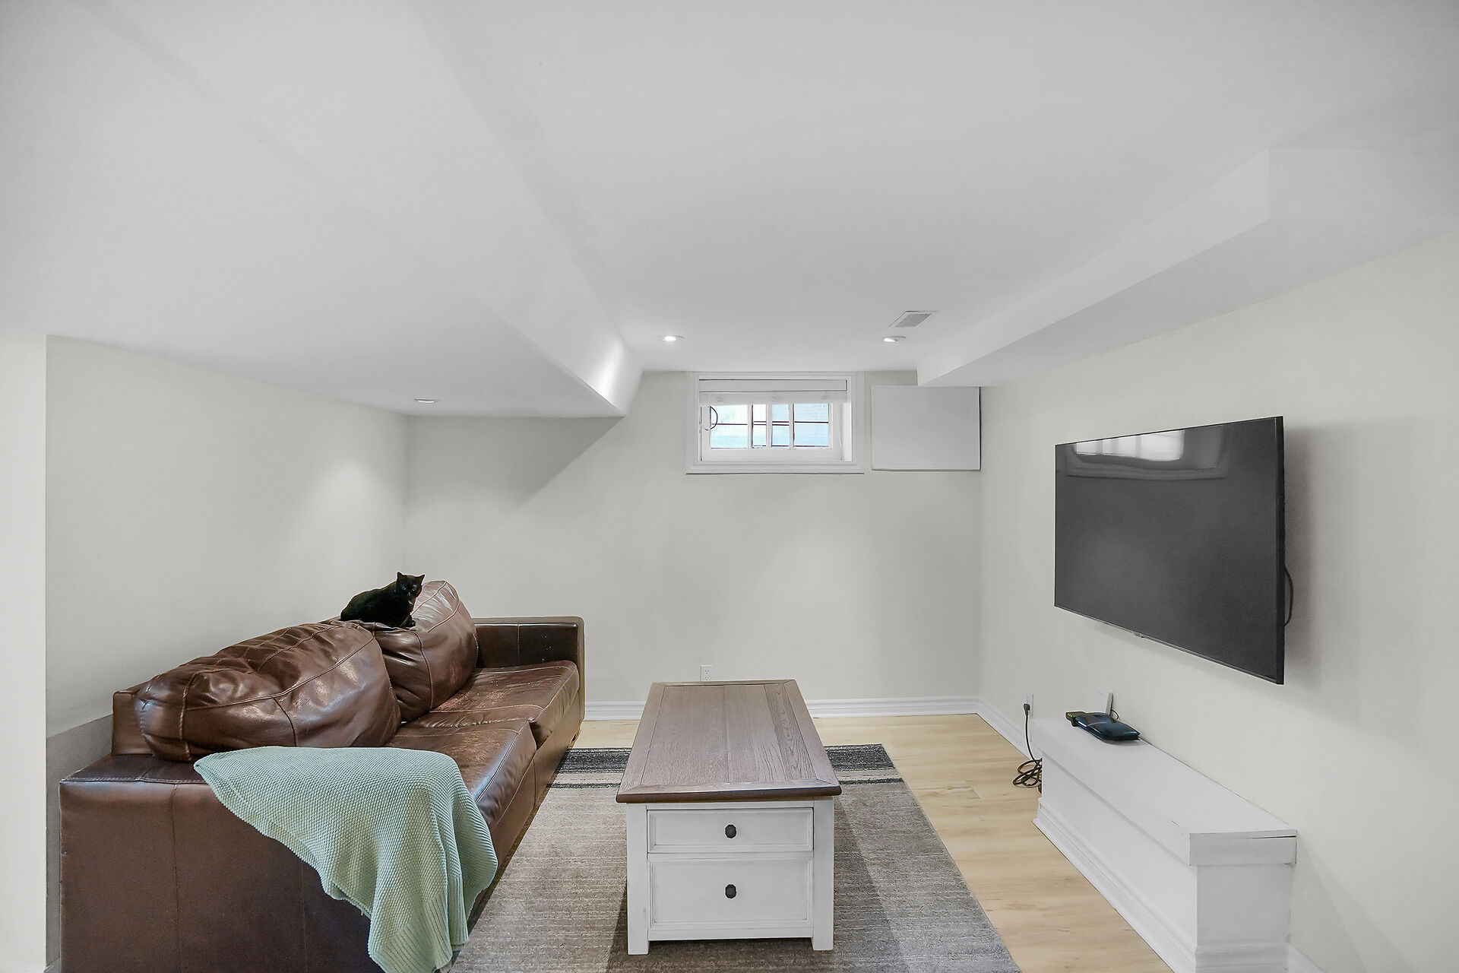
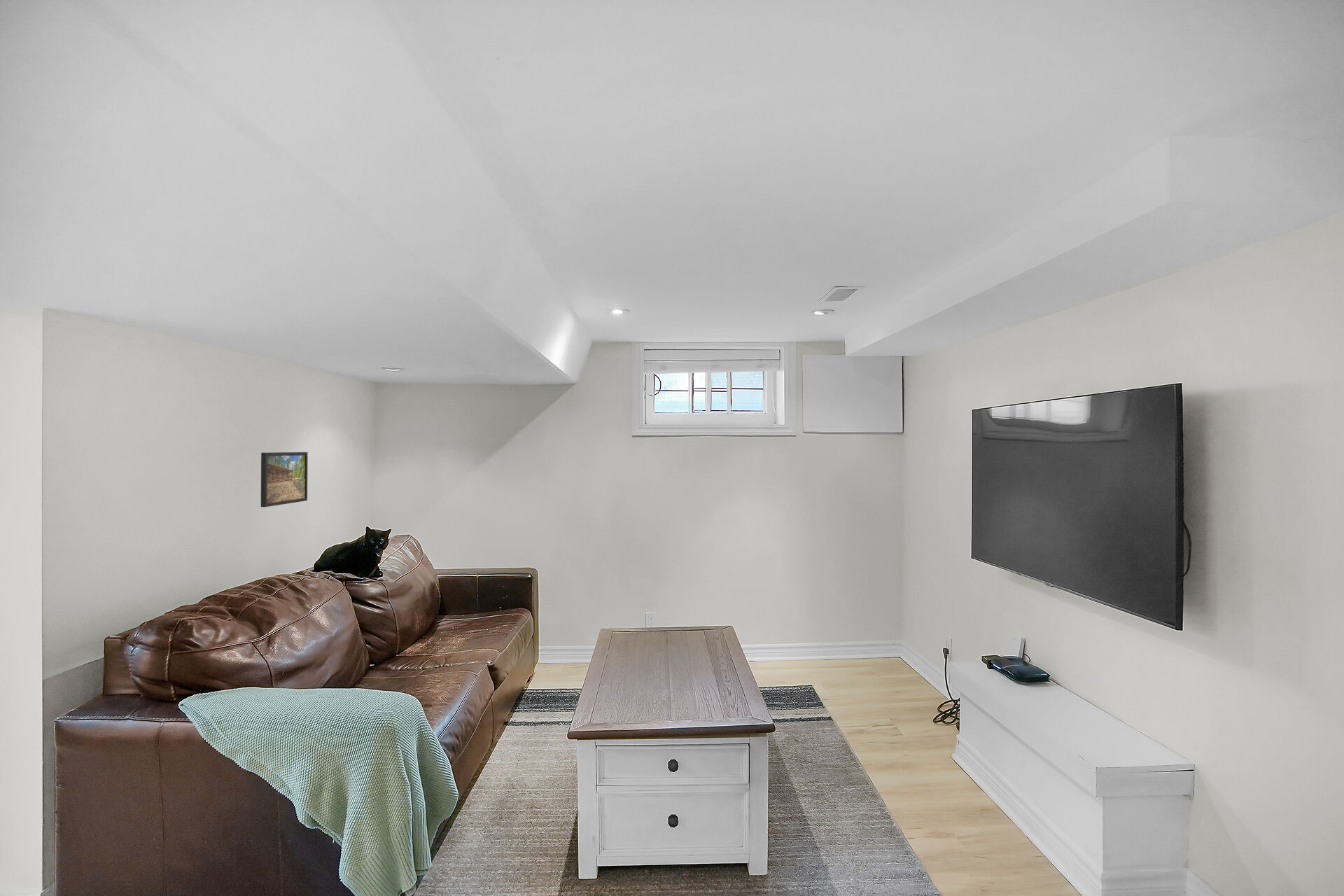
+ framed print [260,451,309,507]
